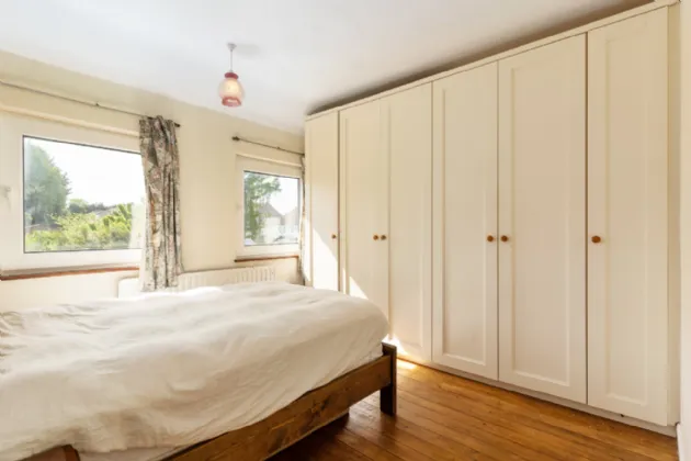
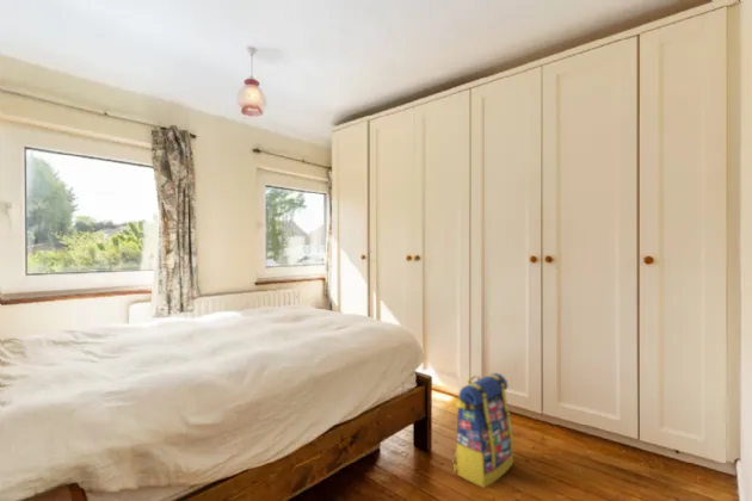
+ backpack [452,372,514,489]
